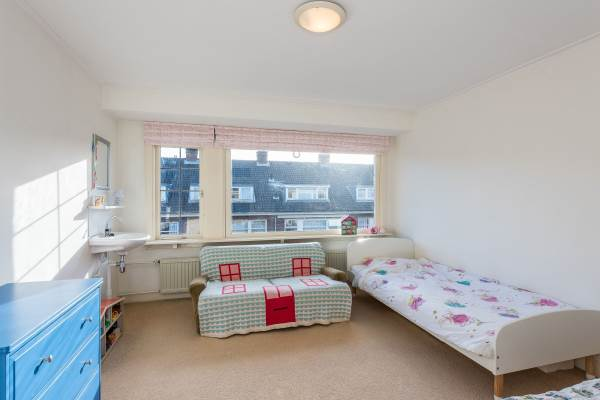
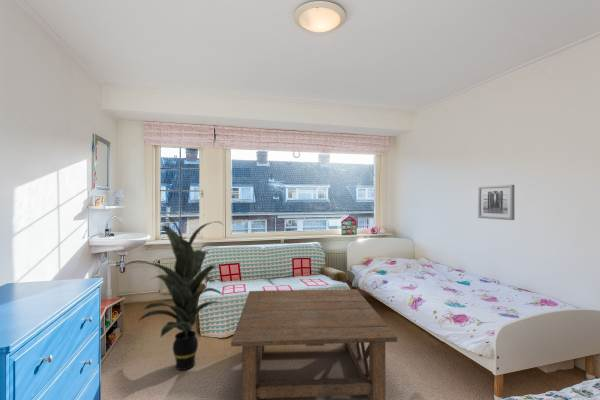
+ wall art [477,184,515,221]
+ coffee table [230,288,398,400]
+ indoor plant [123,214,226,371]
